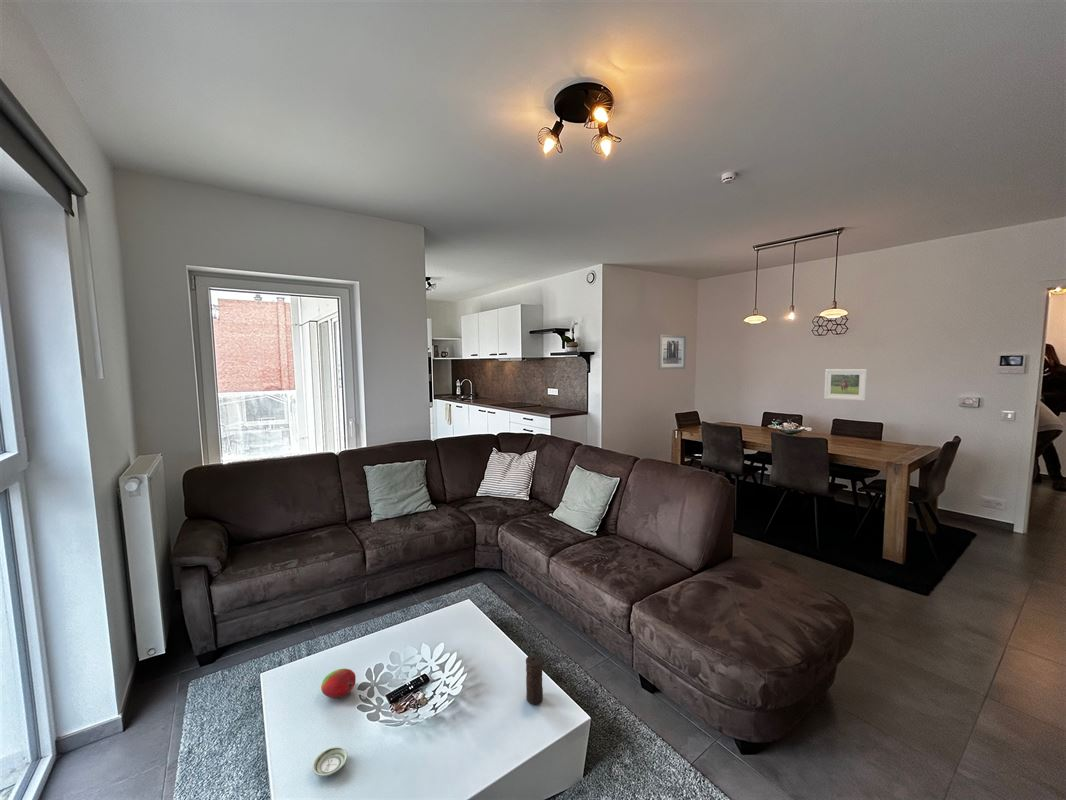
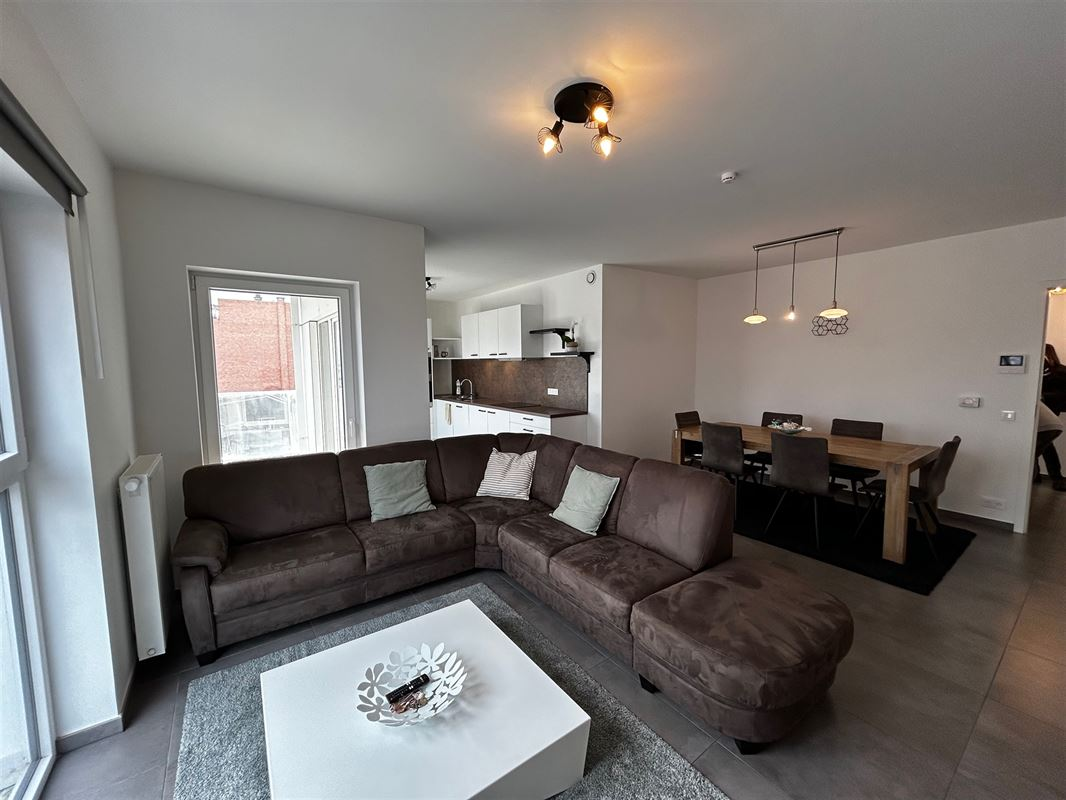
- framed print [823,368,868,401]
- candle [525,654,544,705]
- saucer [311,746,348,778]
- fruit [320,668,357,699]
- wall art [657,333,687,371]
